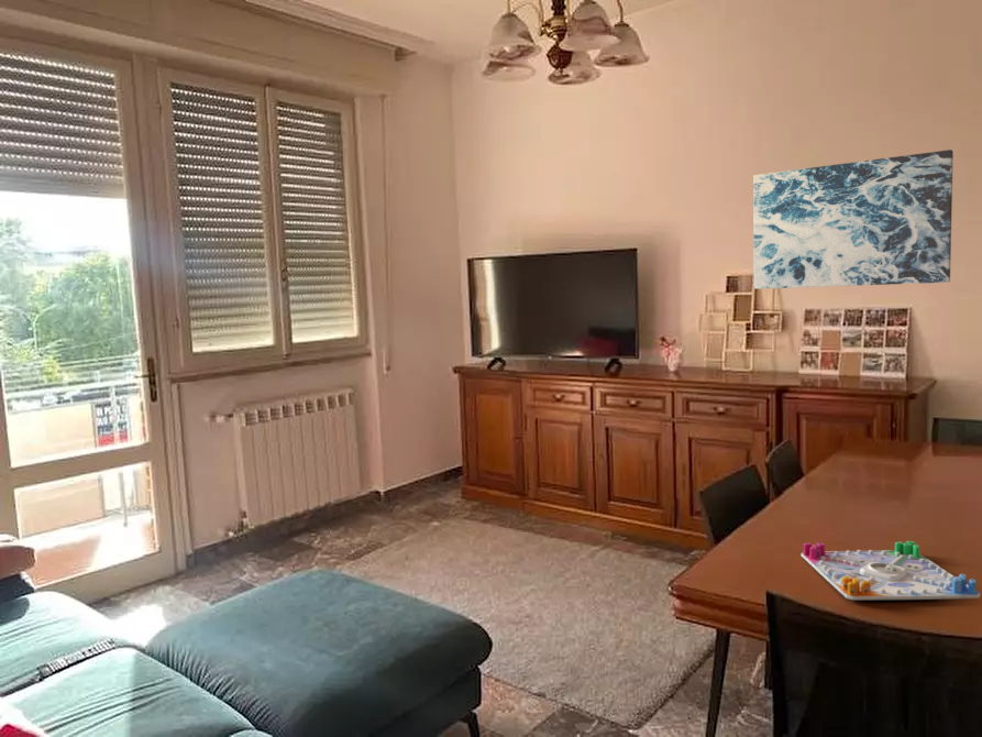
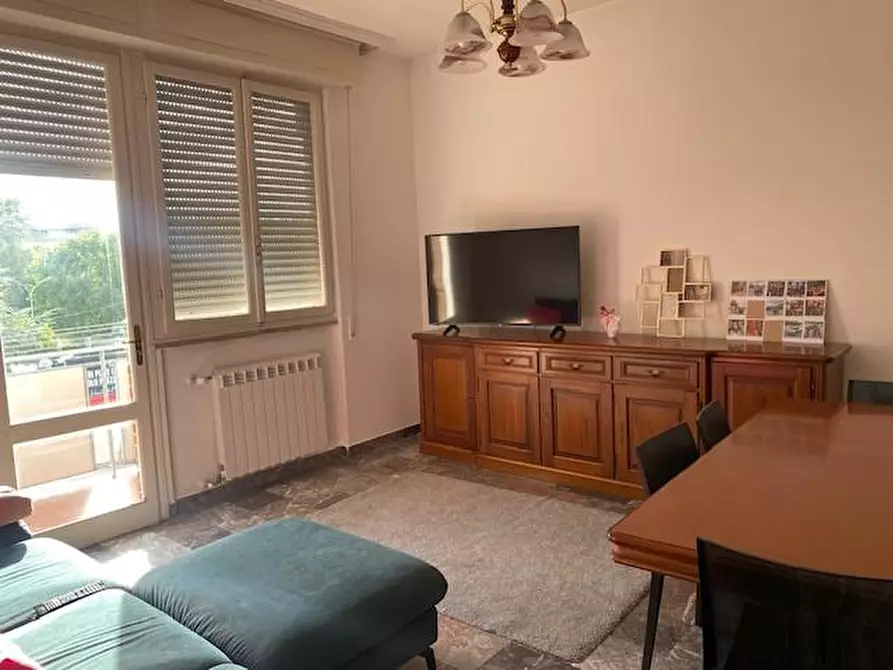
- board game [801,540,981,601]
- wall art [752,148,955,290]
